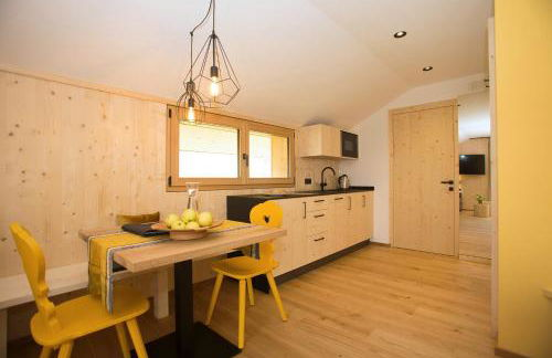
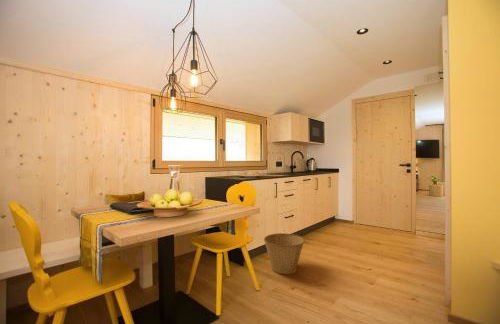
+ basket [263,232,306,275]
